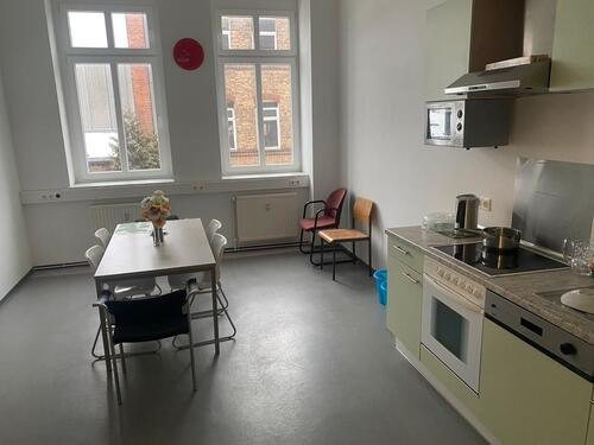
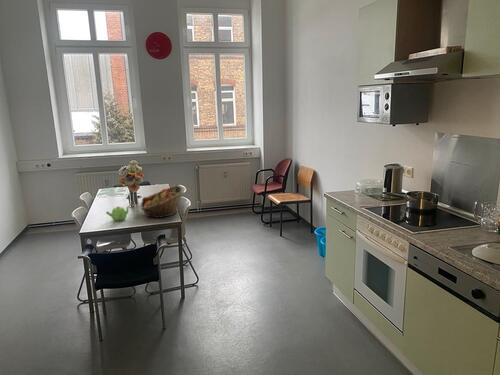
+ fruit basket [139,185,186,219]
+ teapot [105,205,131,223]
